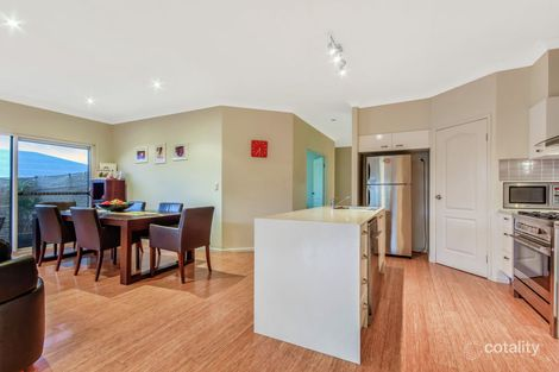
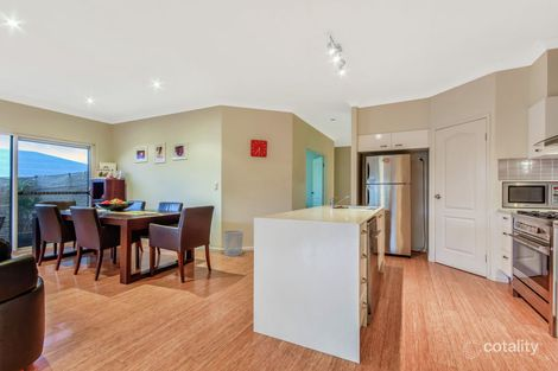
+ waste bin [223,230,245,257]
